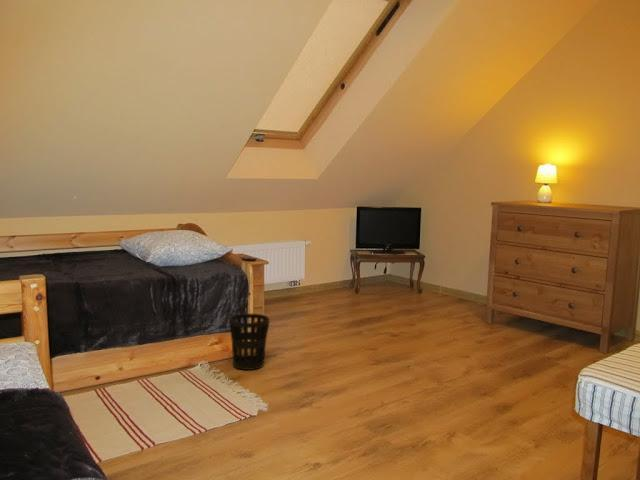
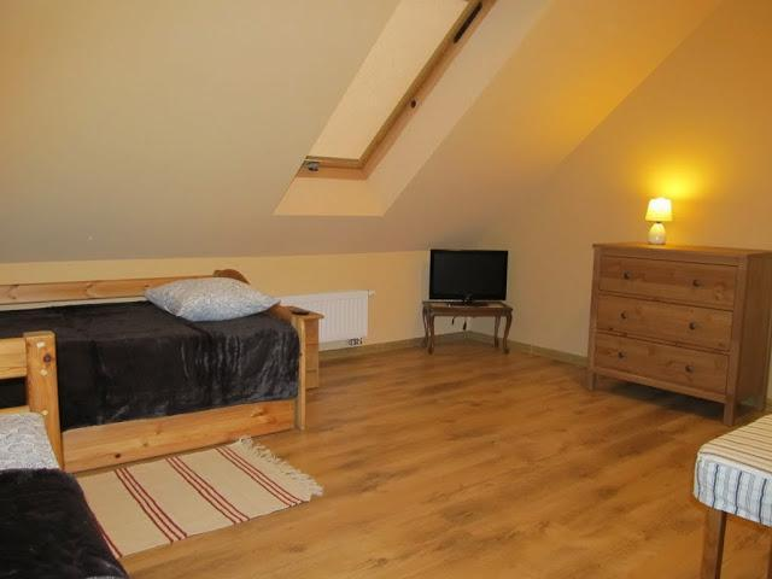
- wastebasket [228,313,270,371]
